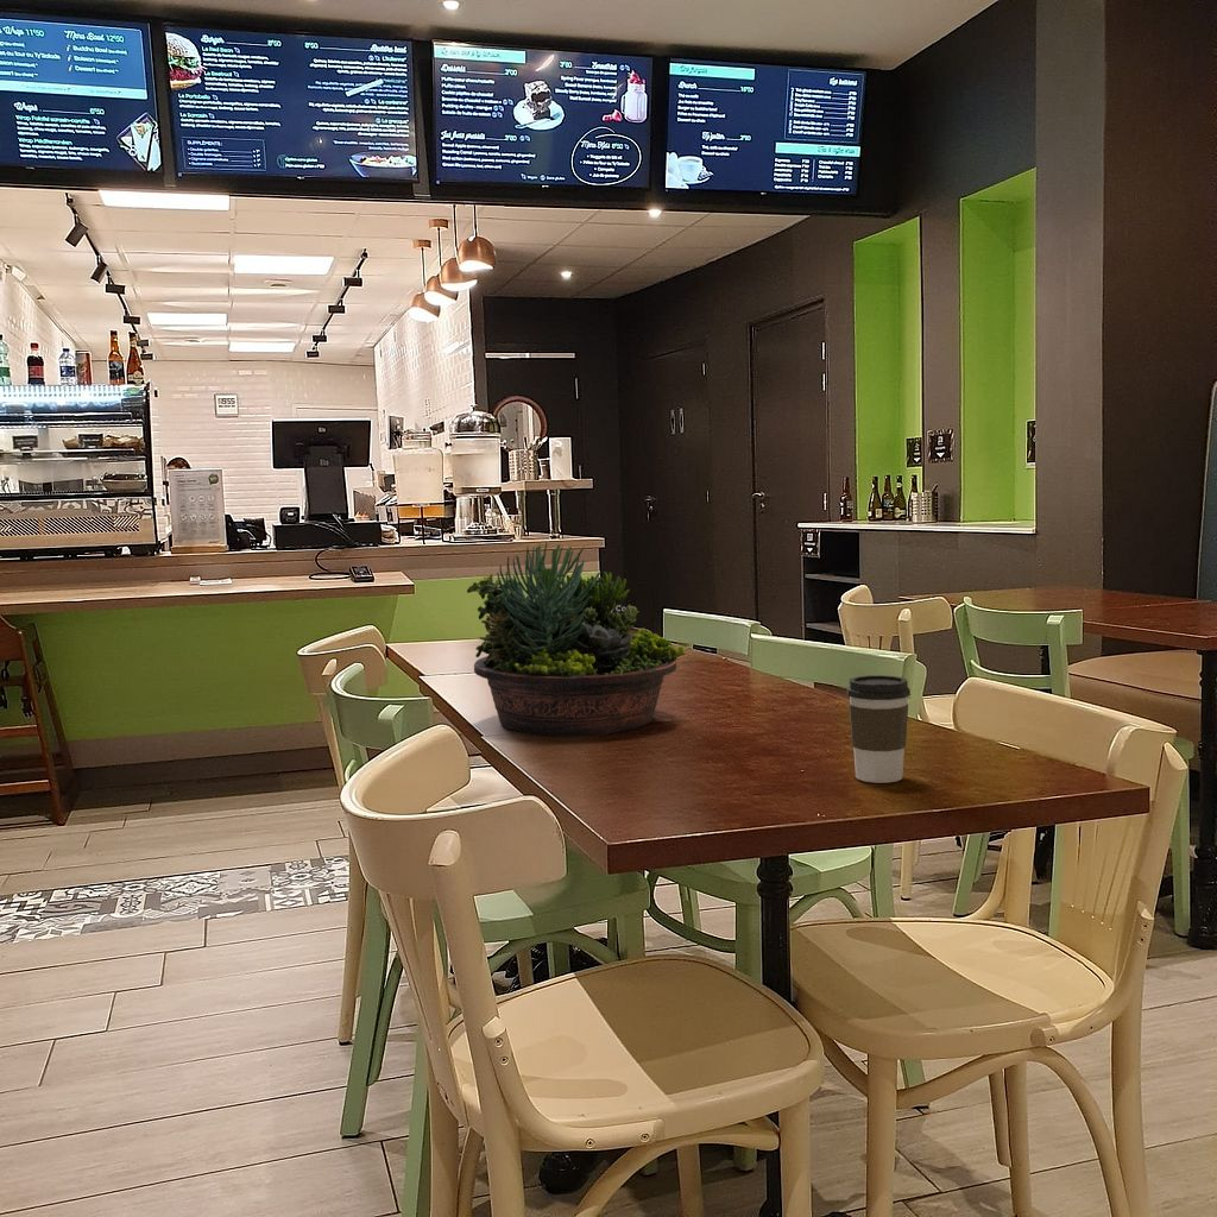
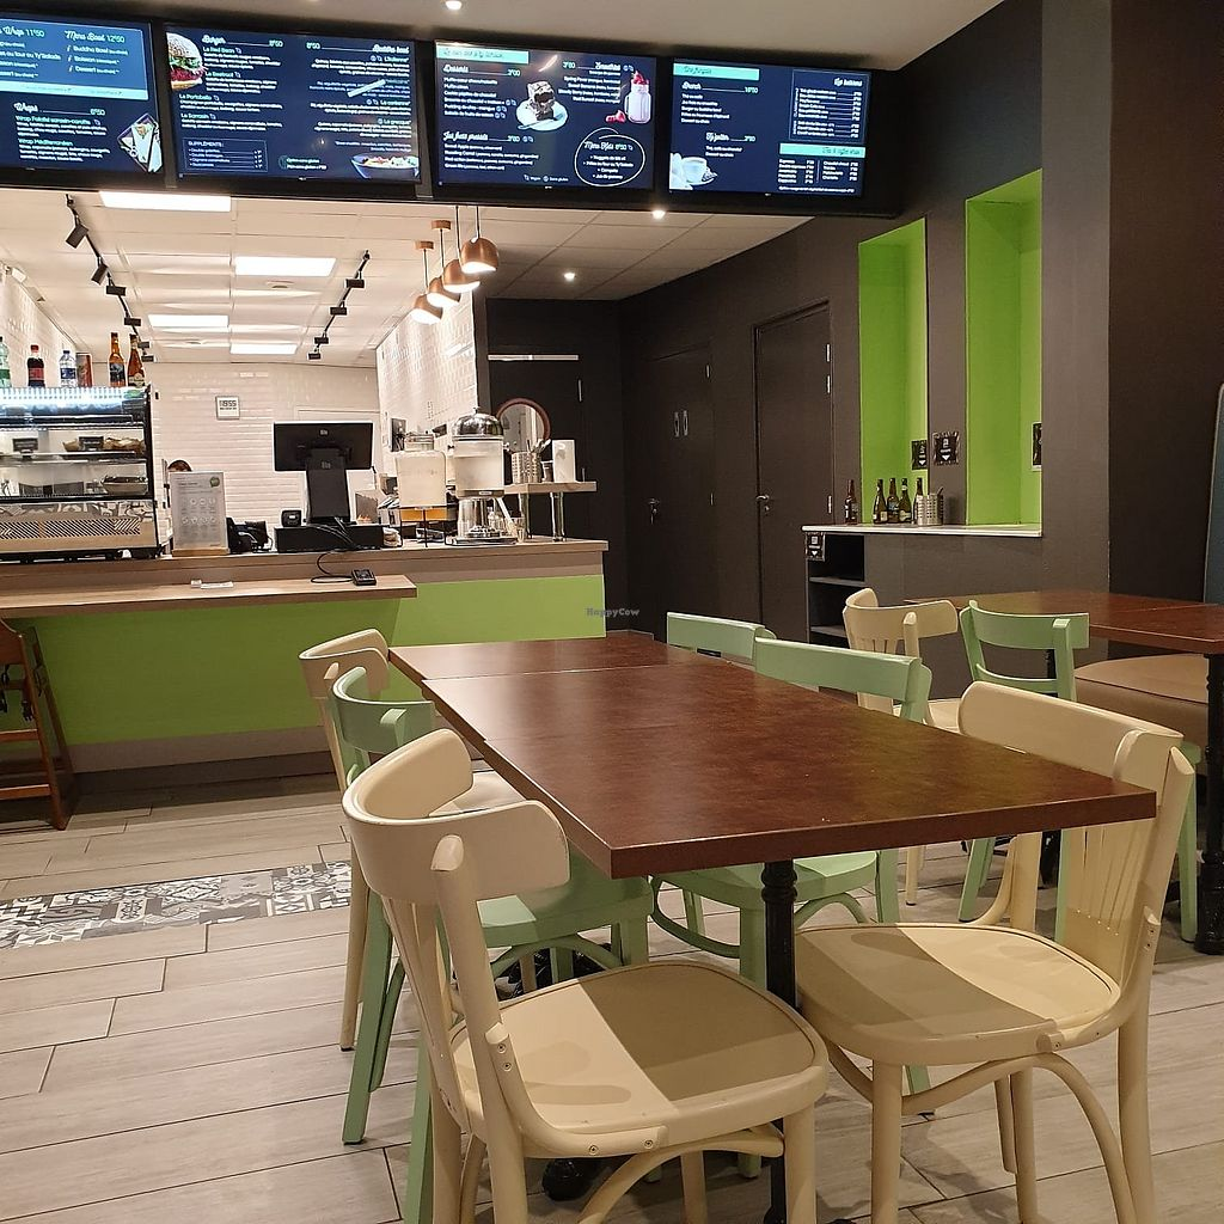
- succulent planter [466,541,687,737]
- coffee cup [846,674,912,784]
